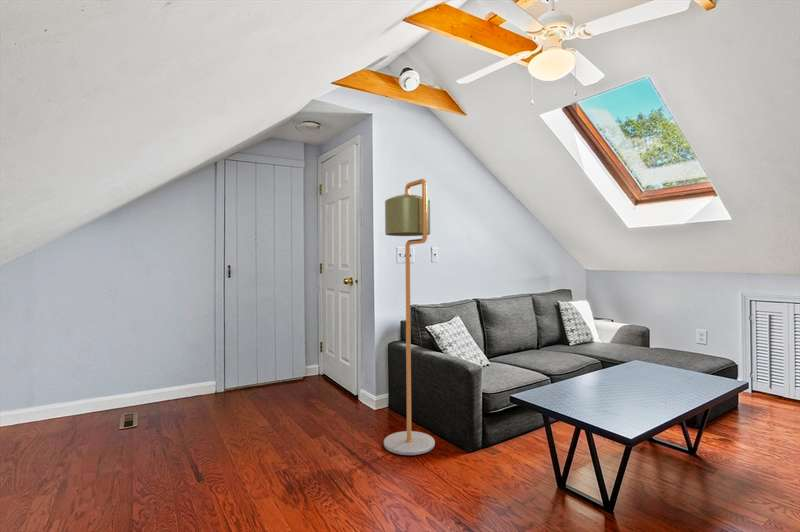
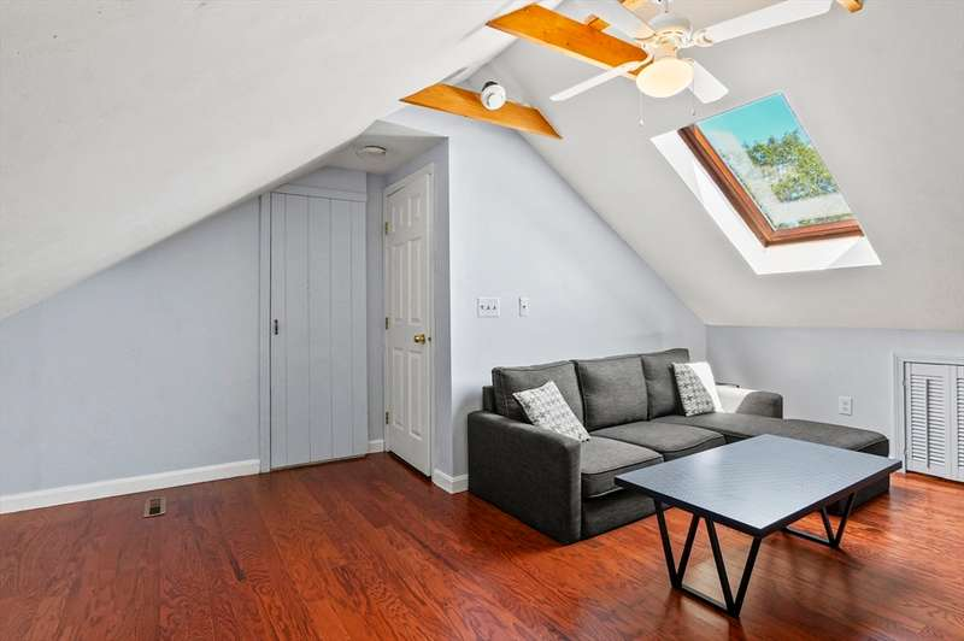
- floor lamp [383,178,436,456]
